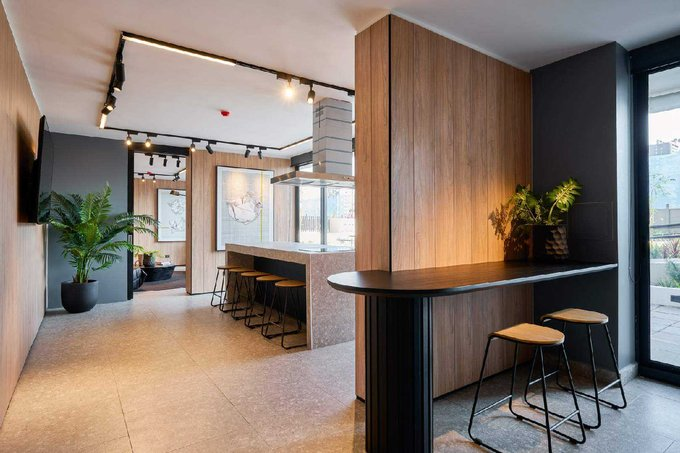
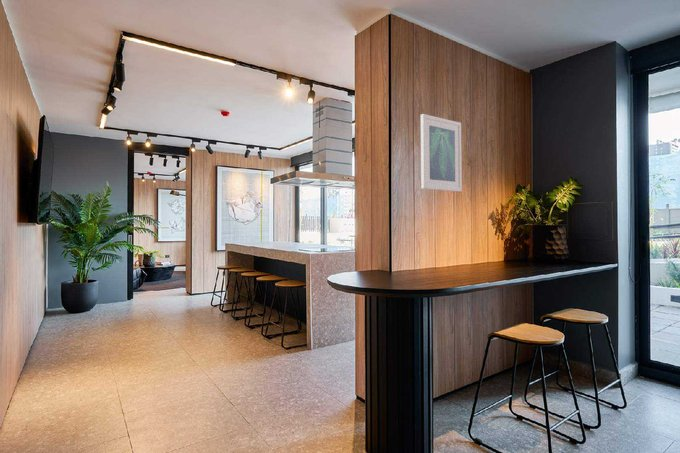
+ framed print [420,113,463,193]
